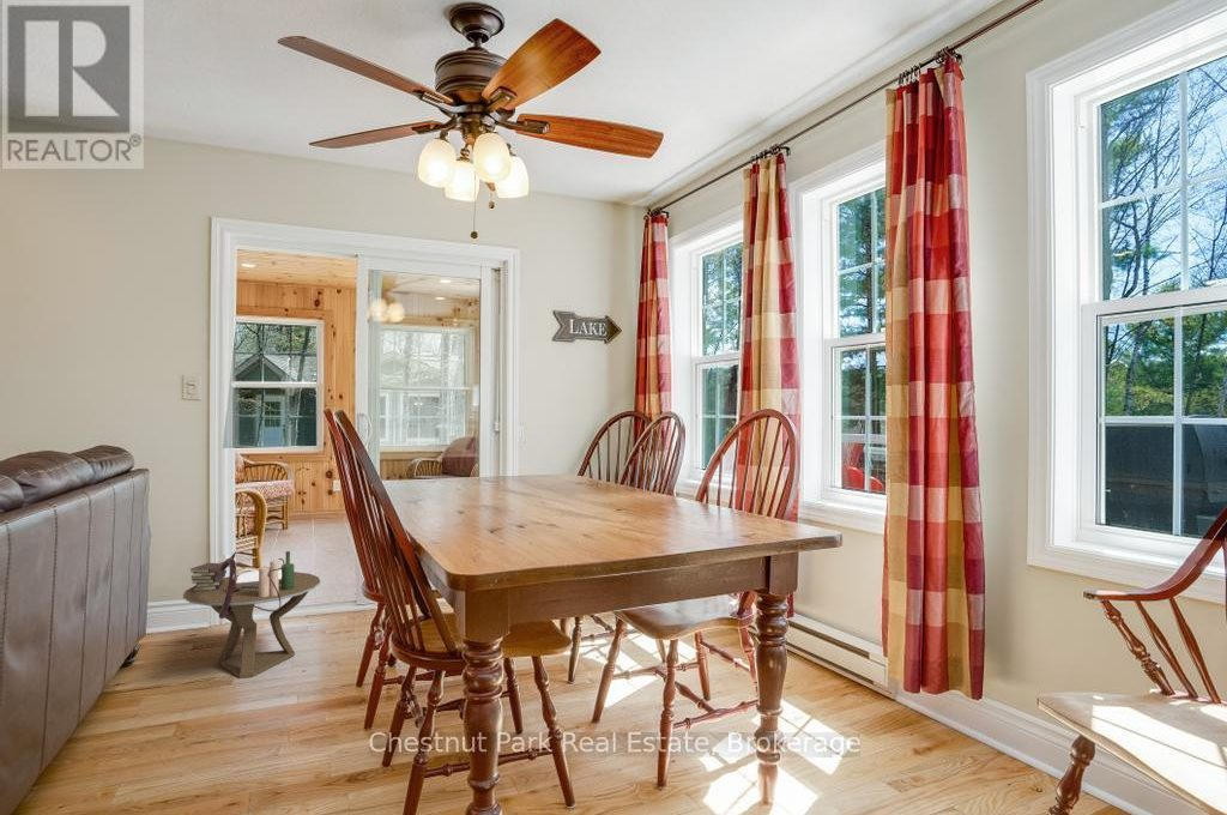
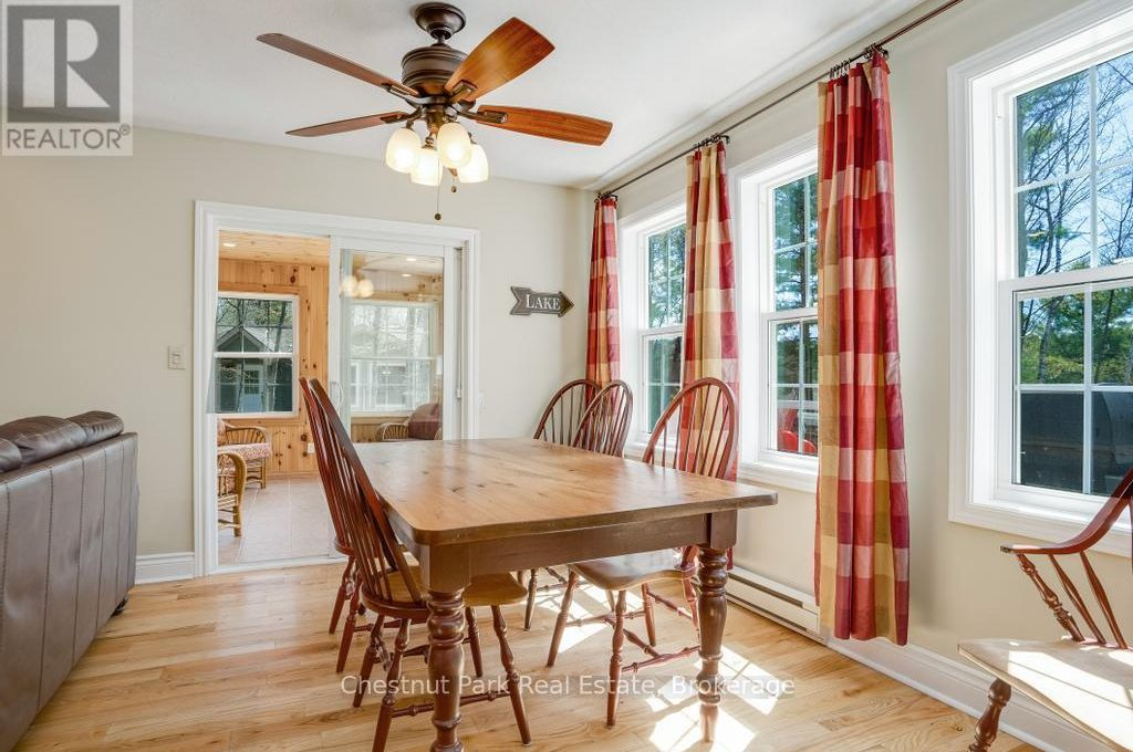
- side table [182,550,321,680]
